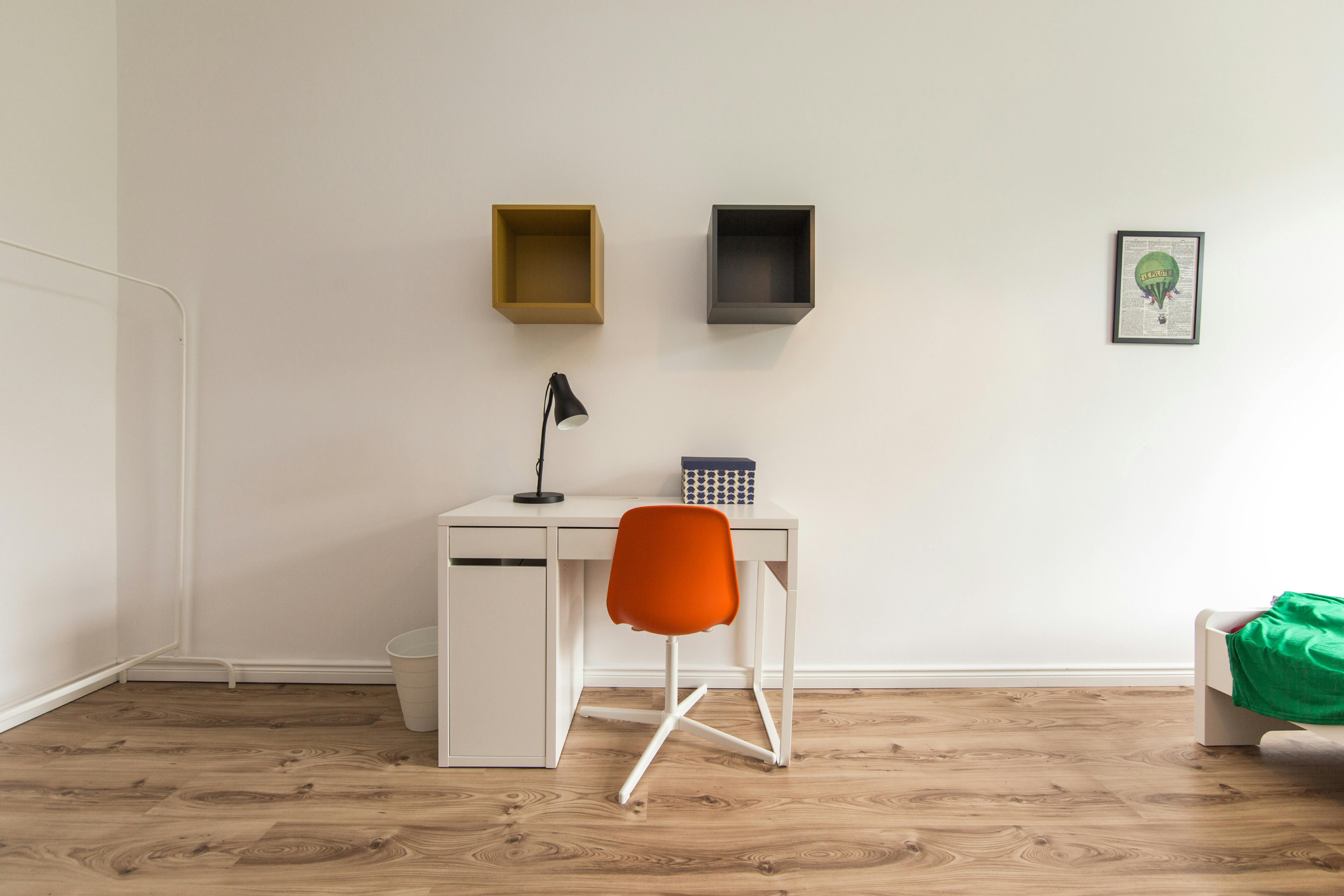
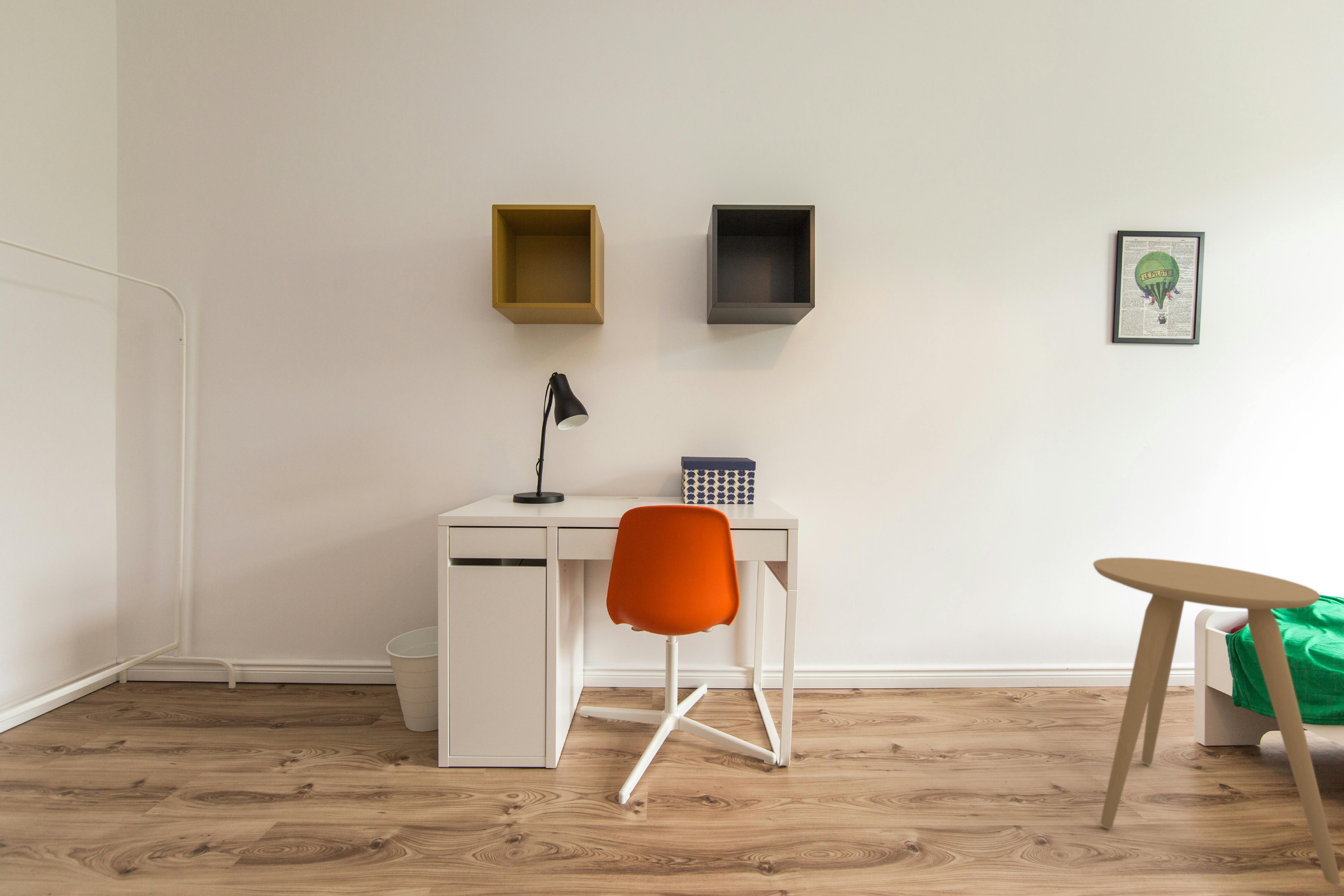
+ side table [1093,557,1341,885]
